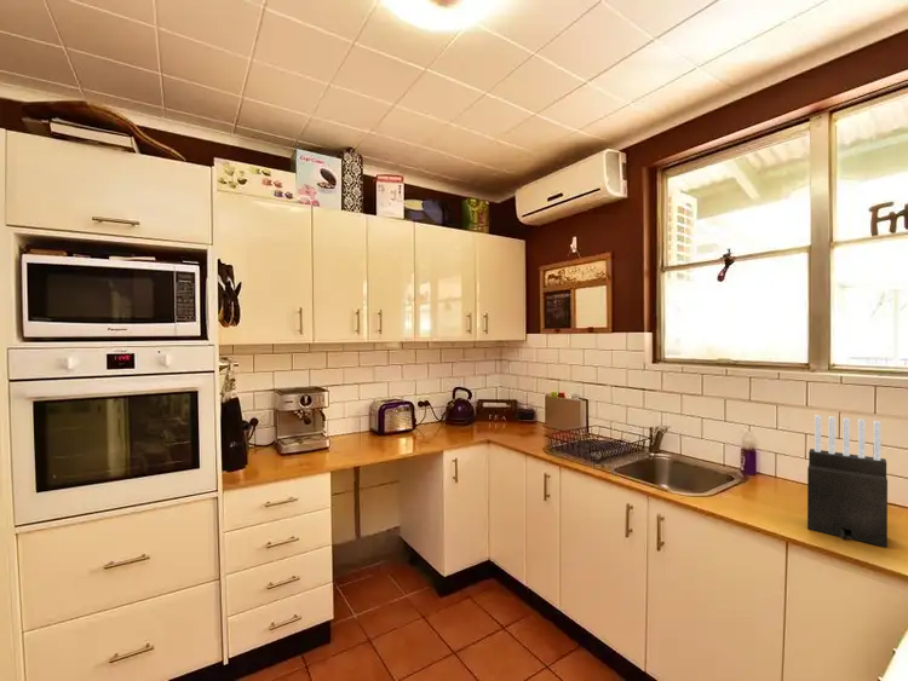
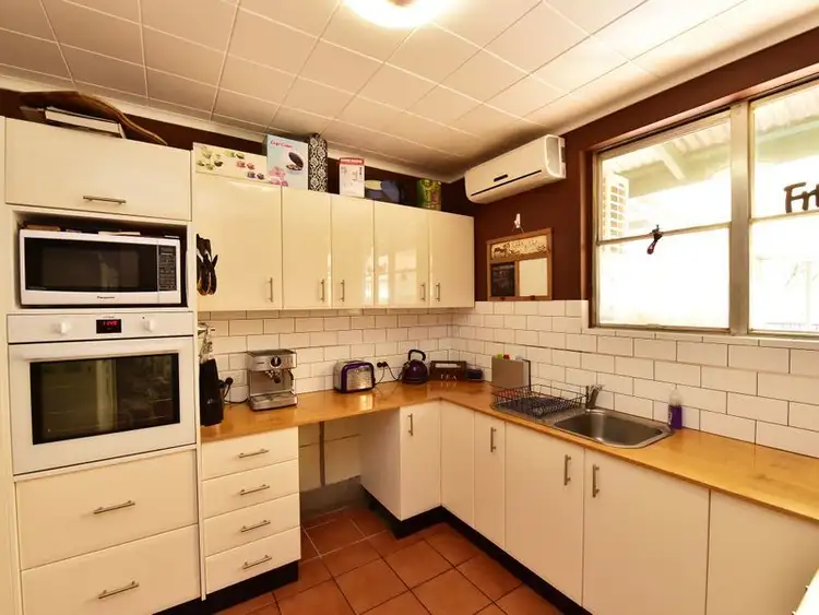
- knife block [806,414,889,549]
